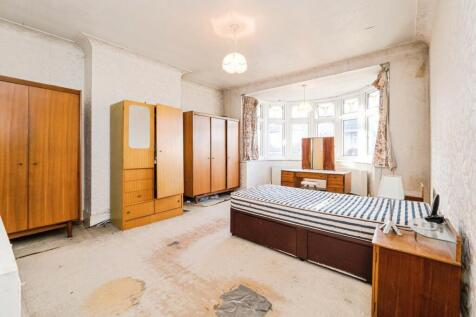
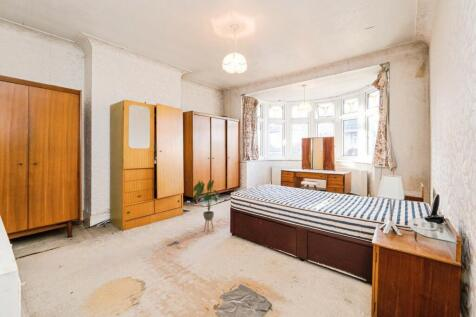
+ house plant [192,179,221,235]
